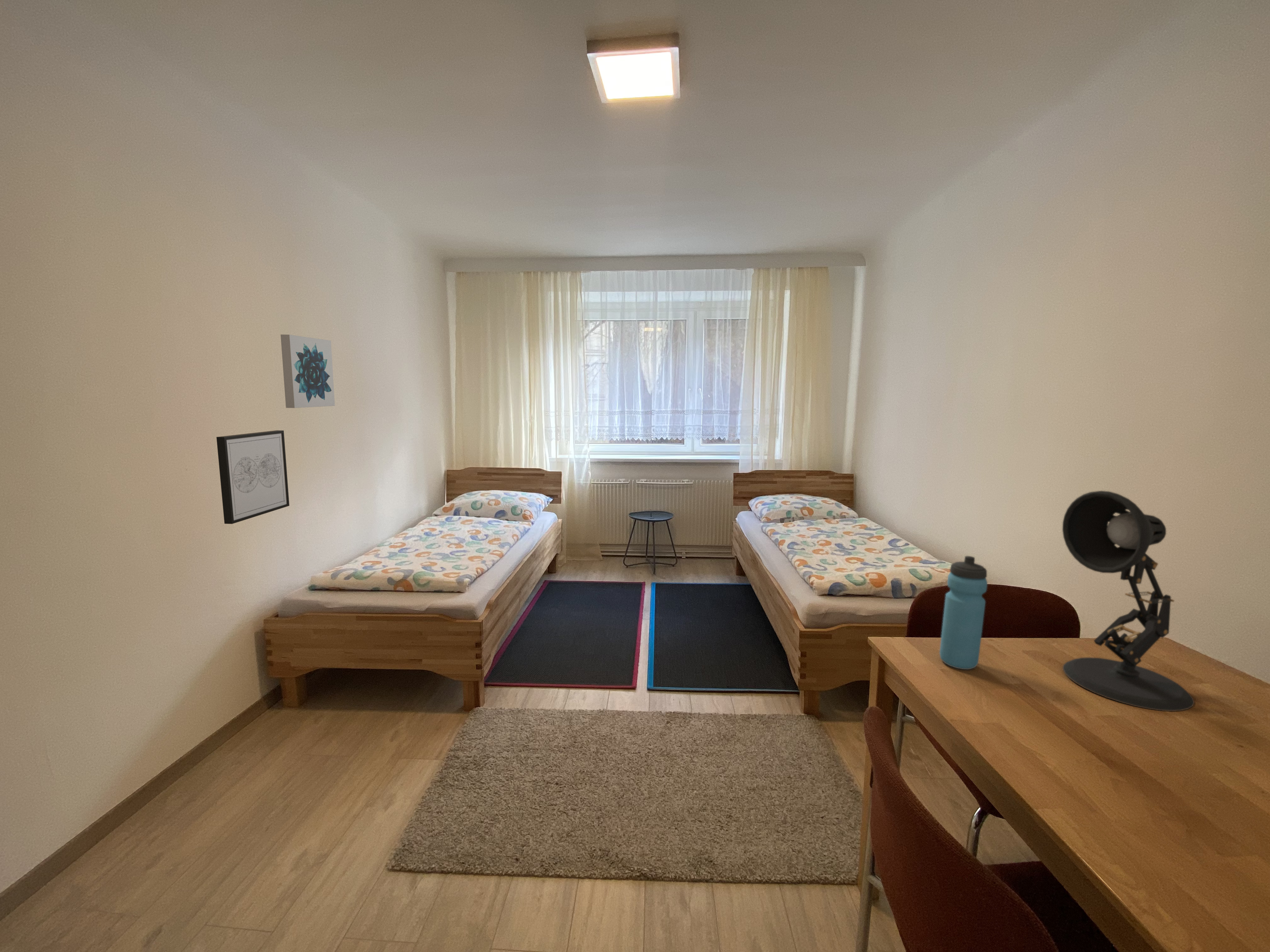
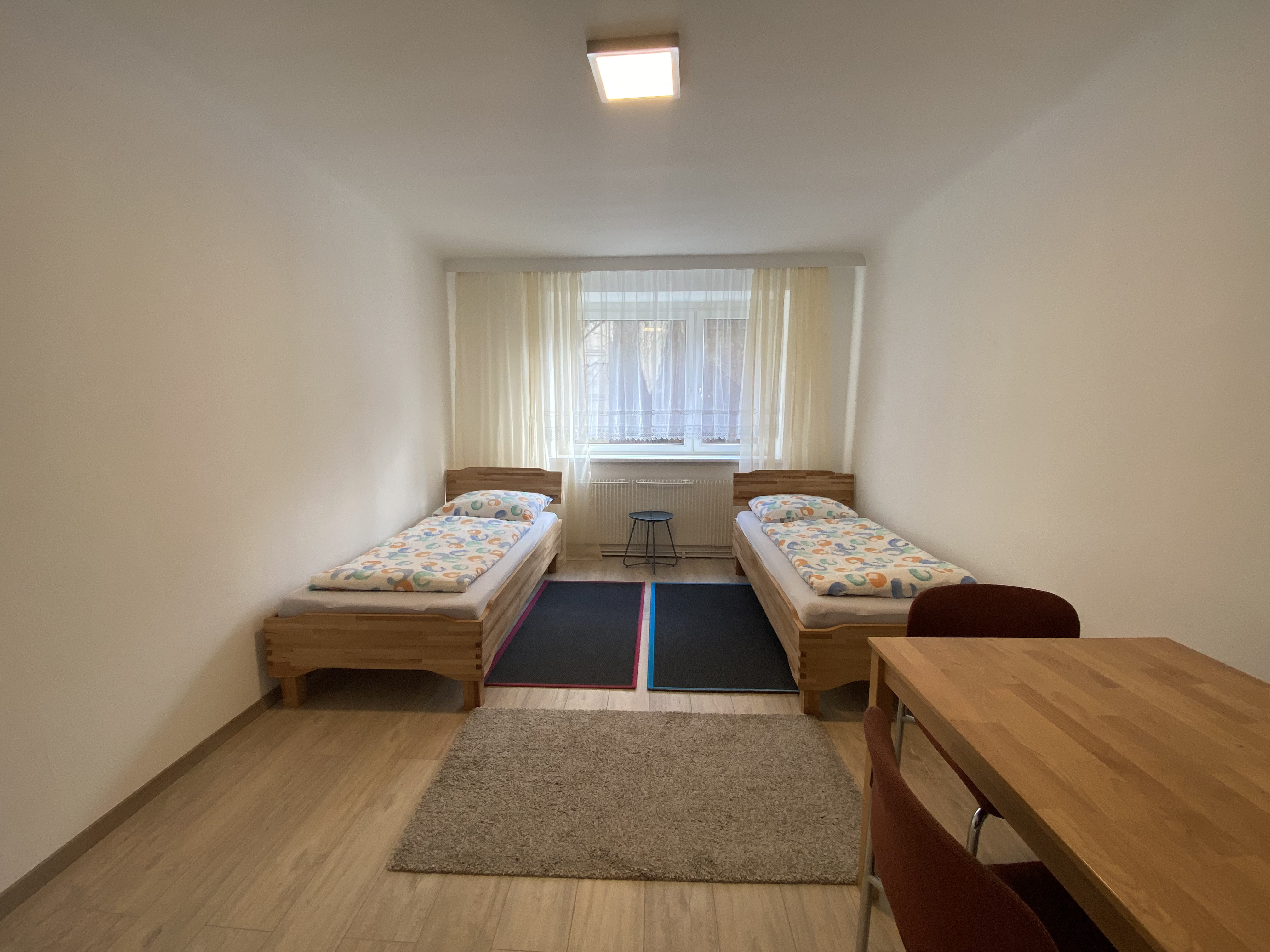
- wall art [280,334,335,408]
- wall art [216,430,290,524]
- water bottle [939,556,988,670]
- desk lamp [1062,490,1195,711]
